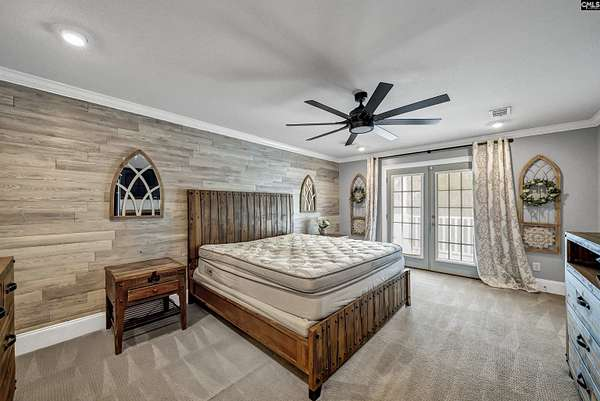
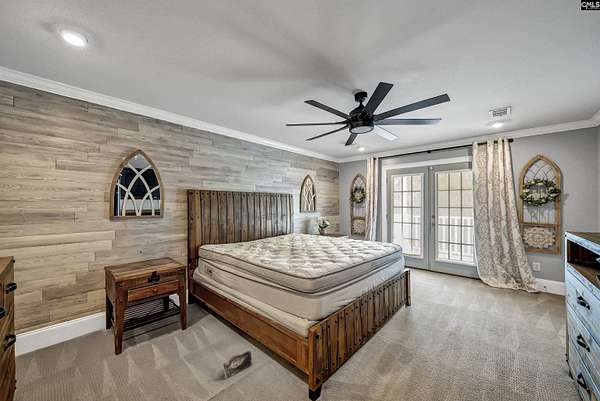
+ bag [222,350,253,380]
